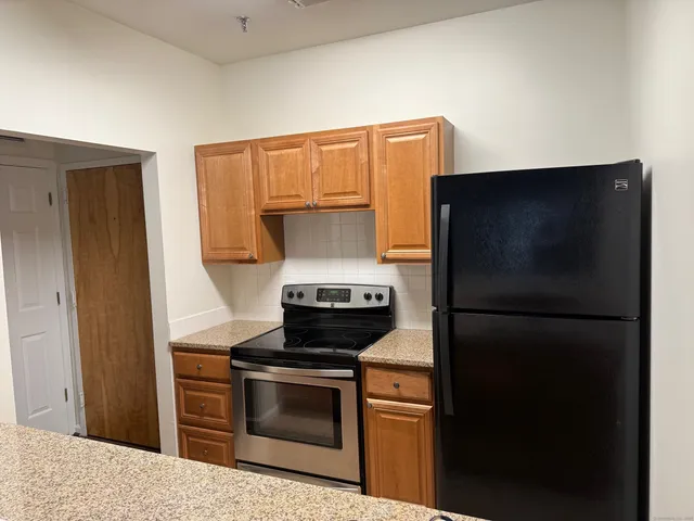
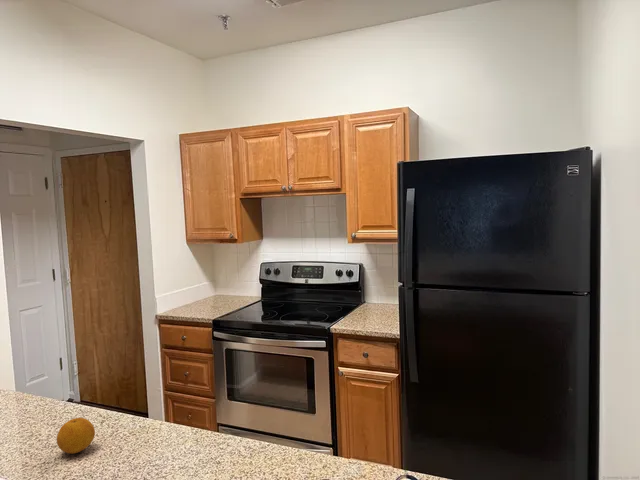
+ fruit [56,417,96,455]
